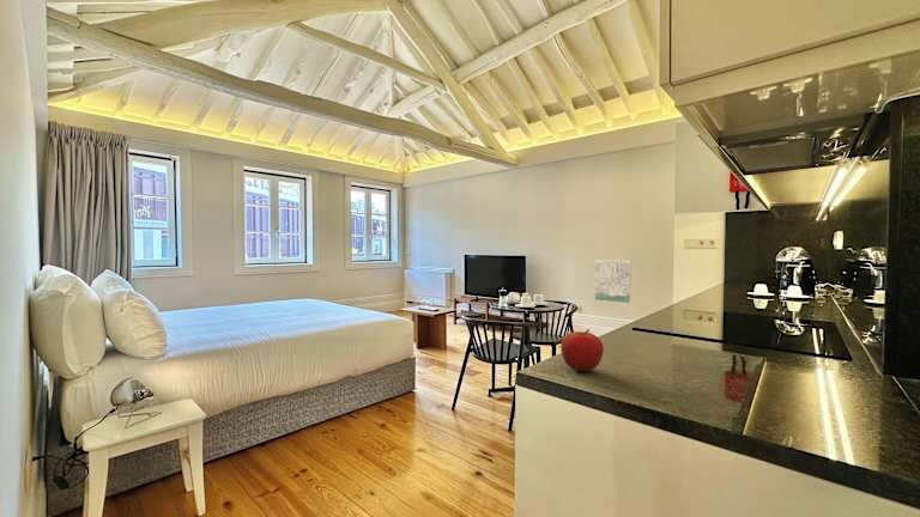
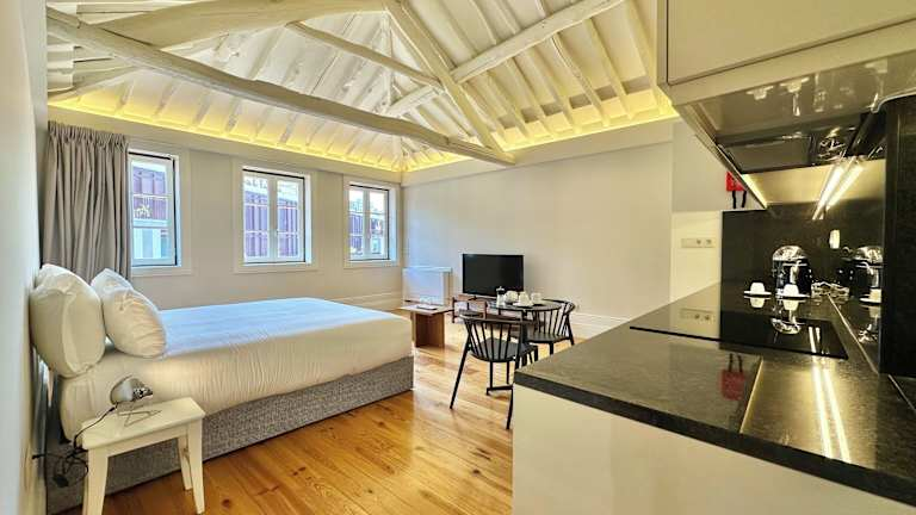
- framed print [594,258,632,304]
- fruit [559,328,605,372]
